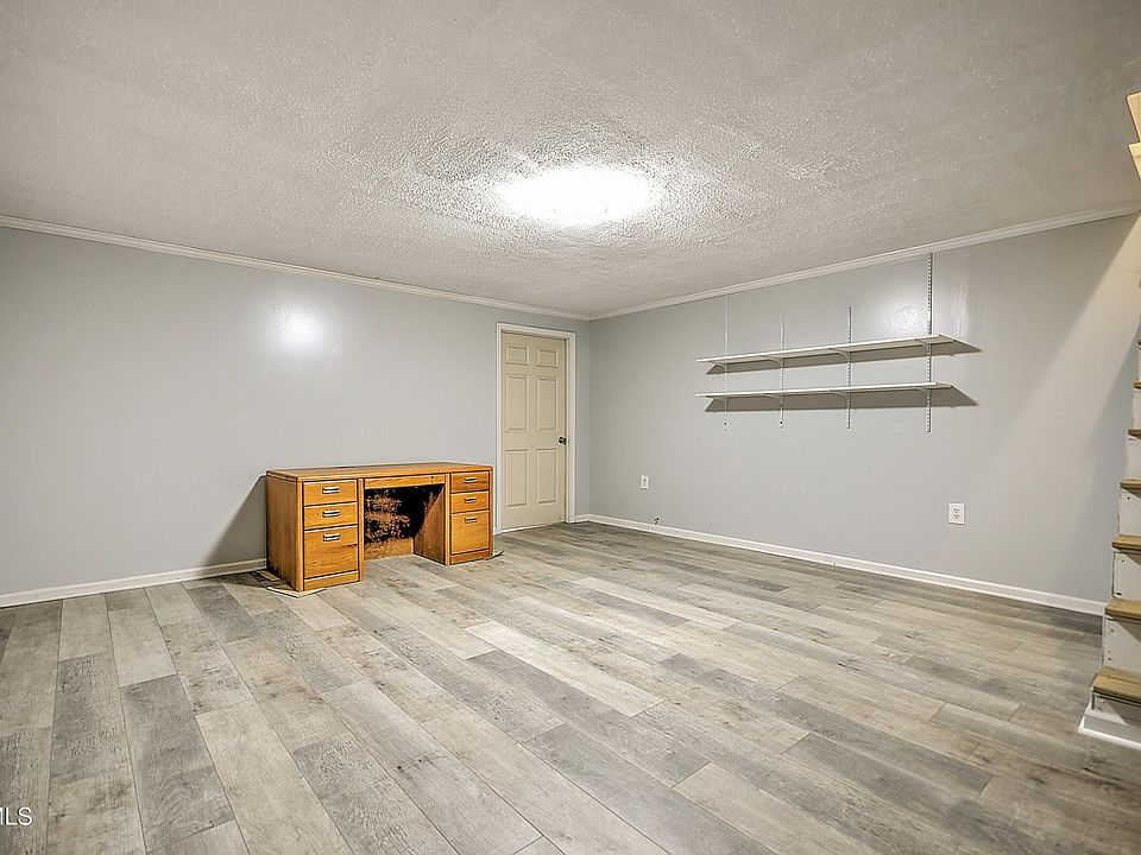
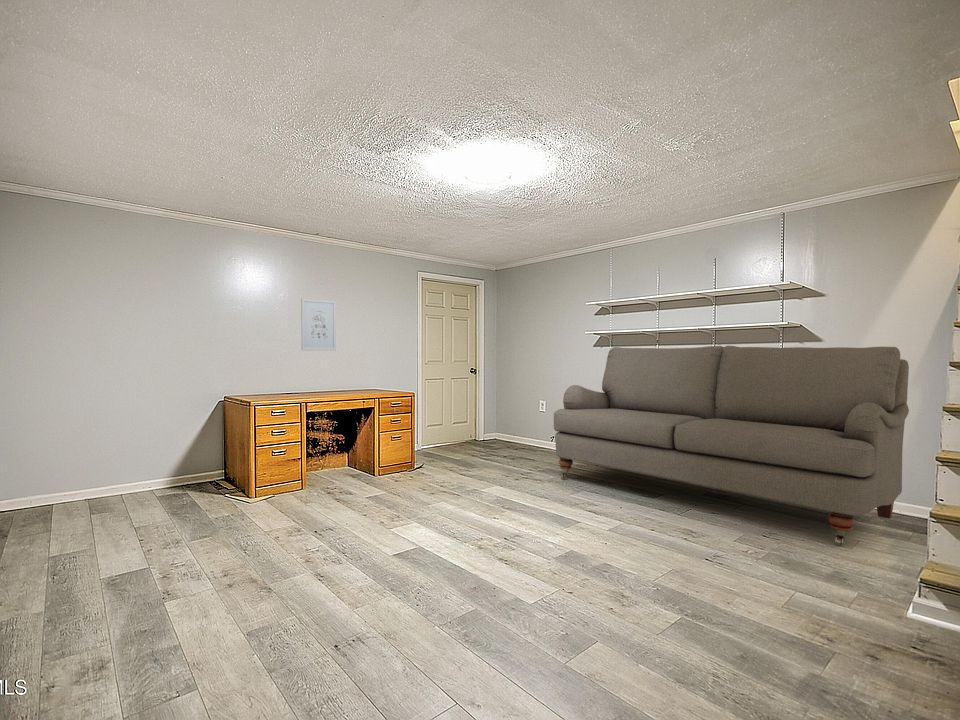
+ sofa [553,345,910,547]
+ wall art [300,297,337,352]
